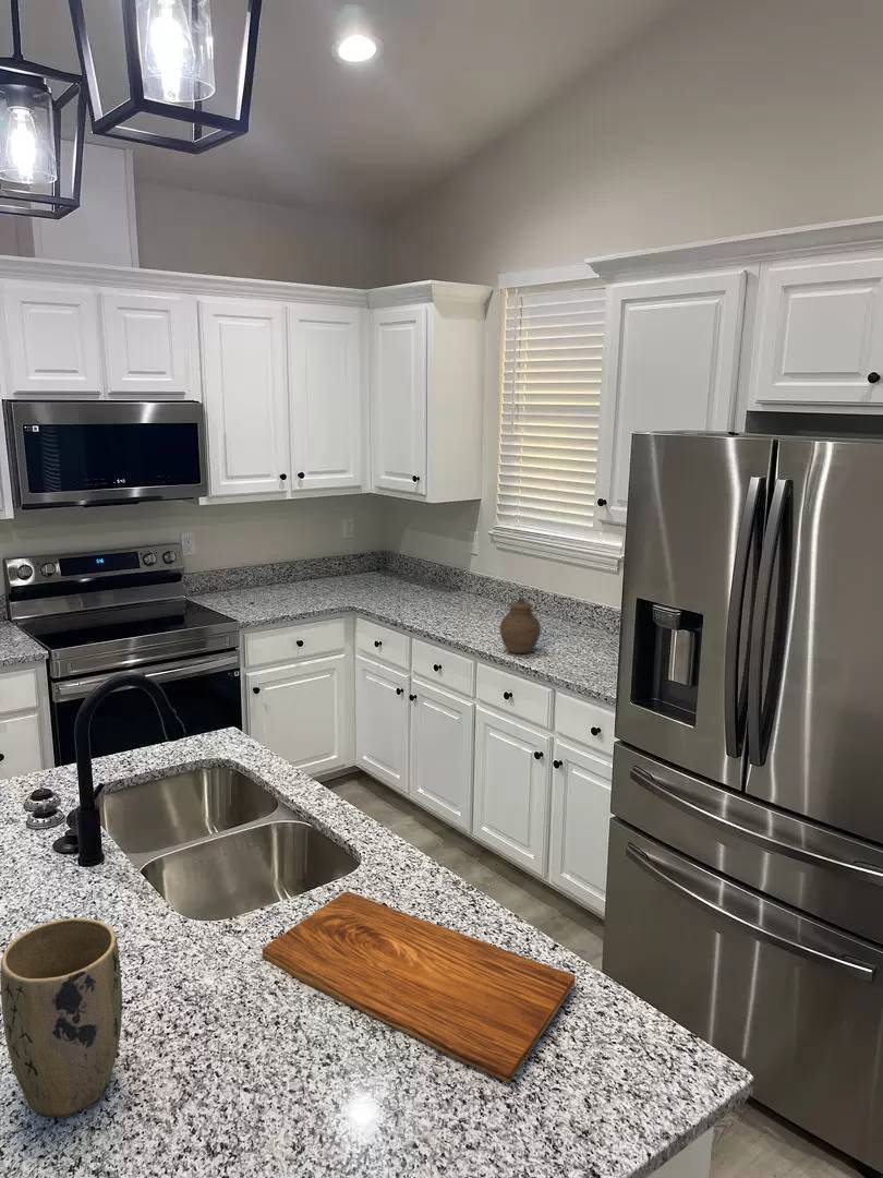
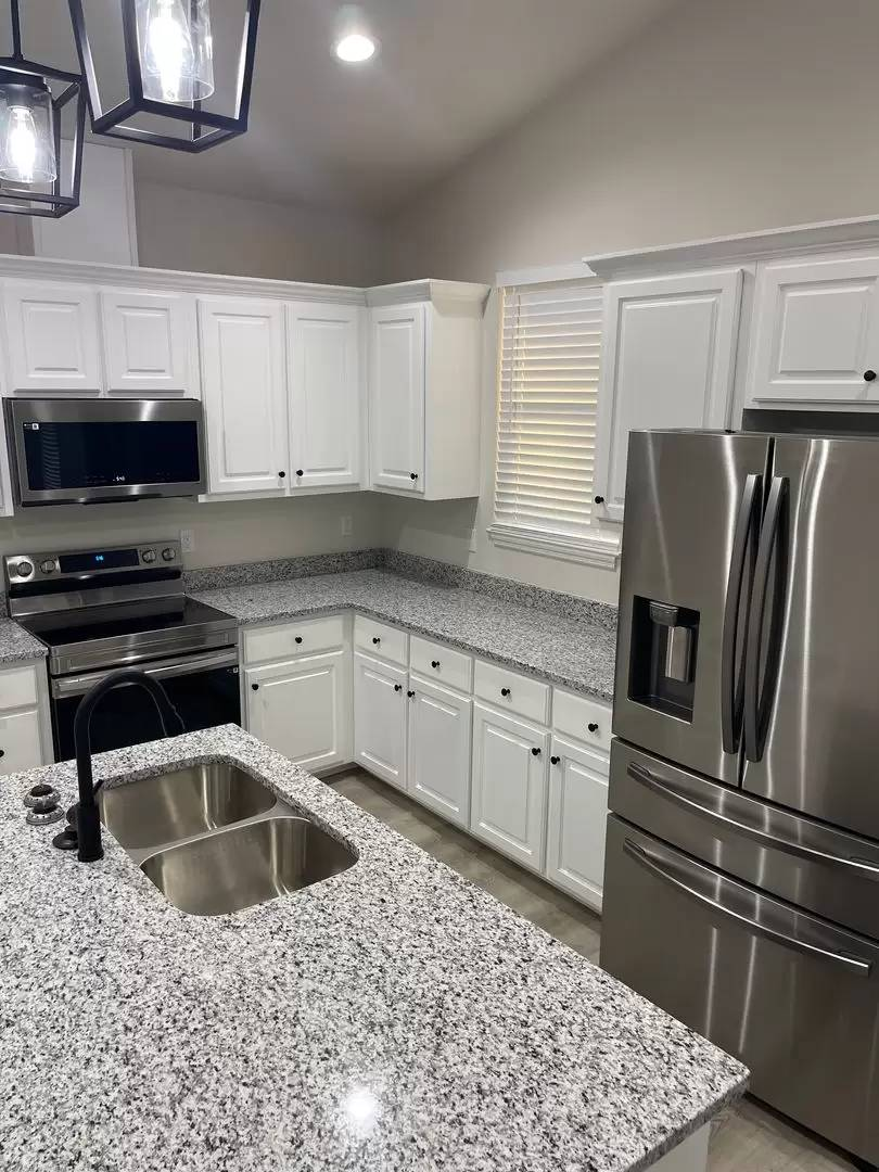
- jar [499,597,542,654]
- plant pot [0,917,123,1118]
- cutting board [261,891,577,1084]
